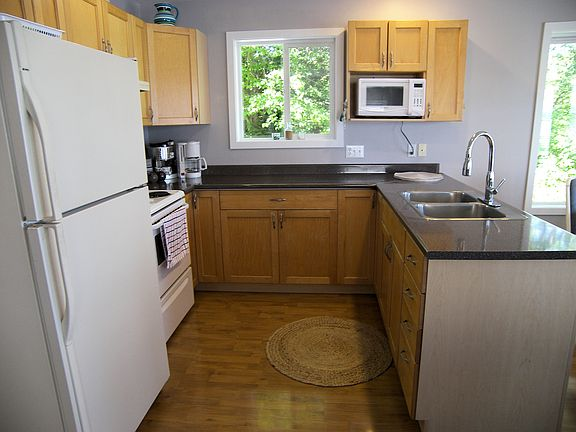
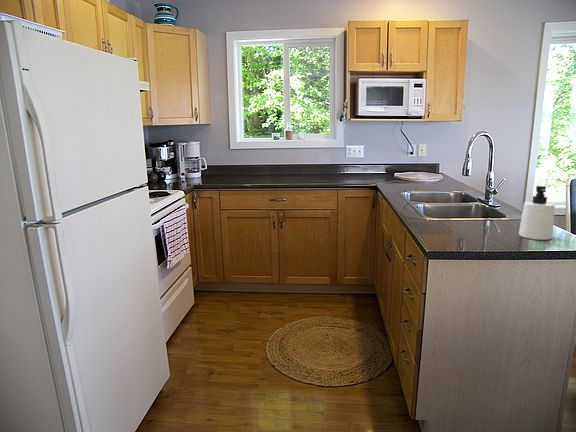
+ soap dispenser [518,184,555,241]
